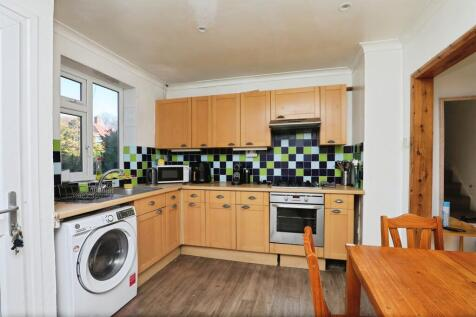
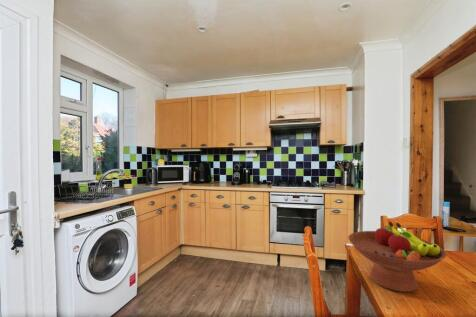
+ fruit bowl [347,221,447,293]
